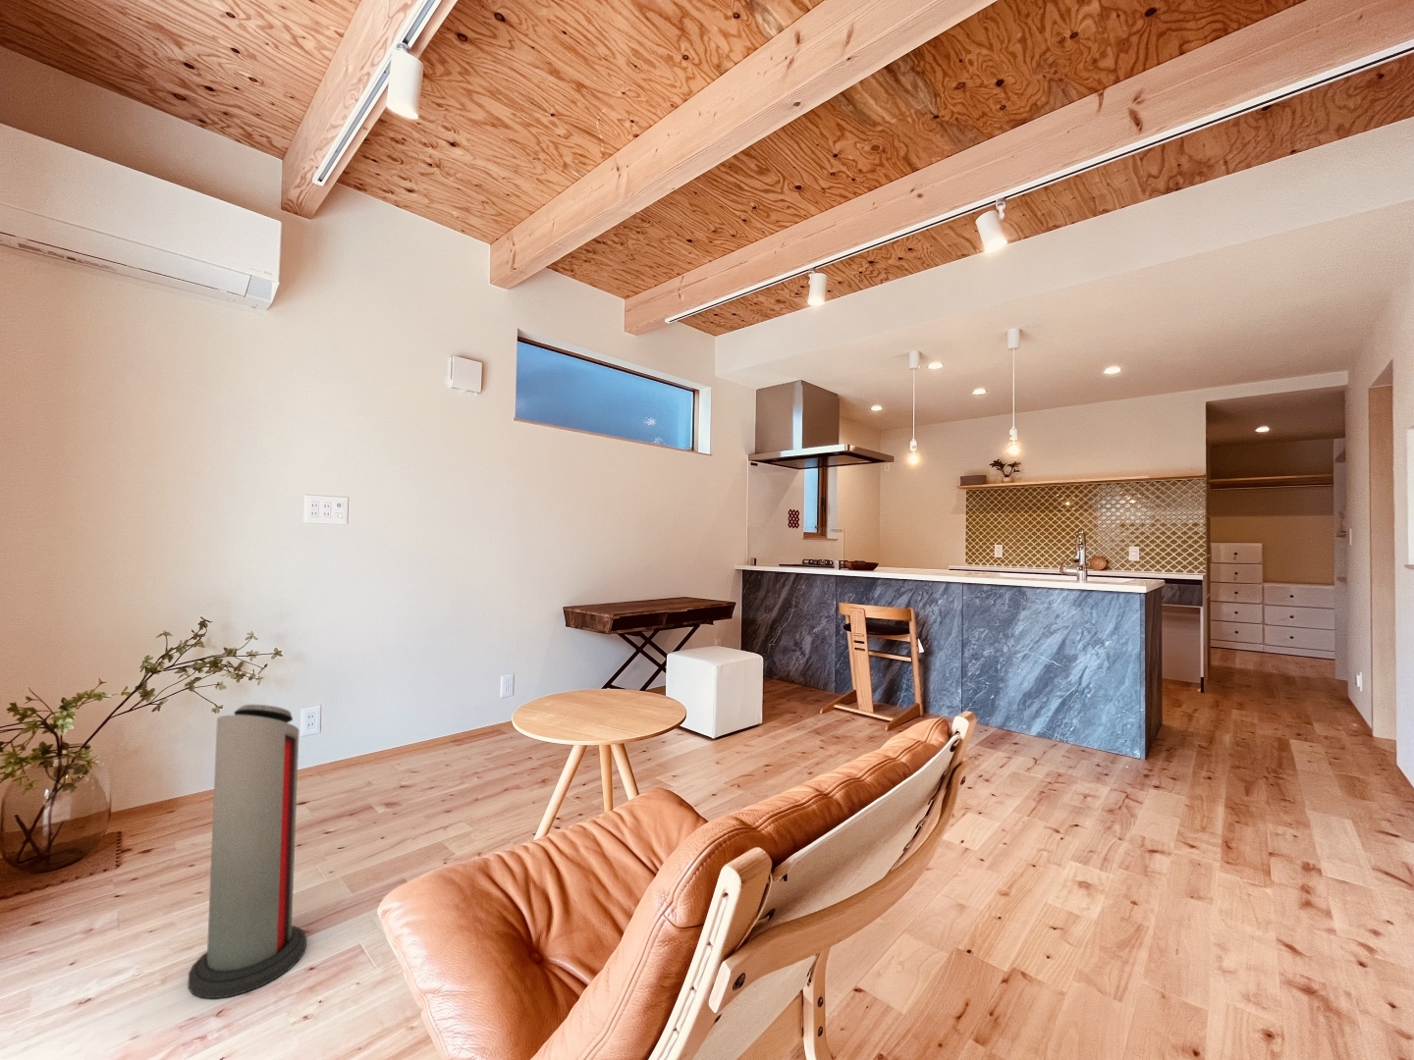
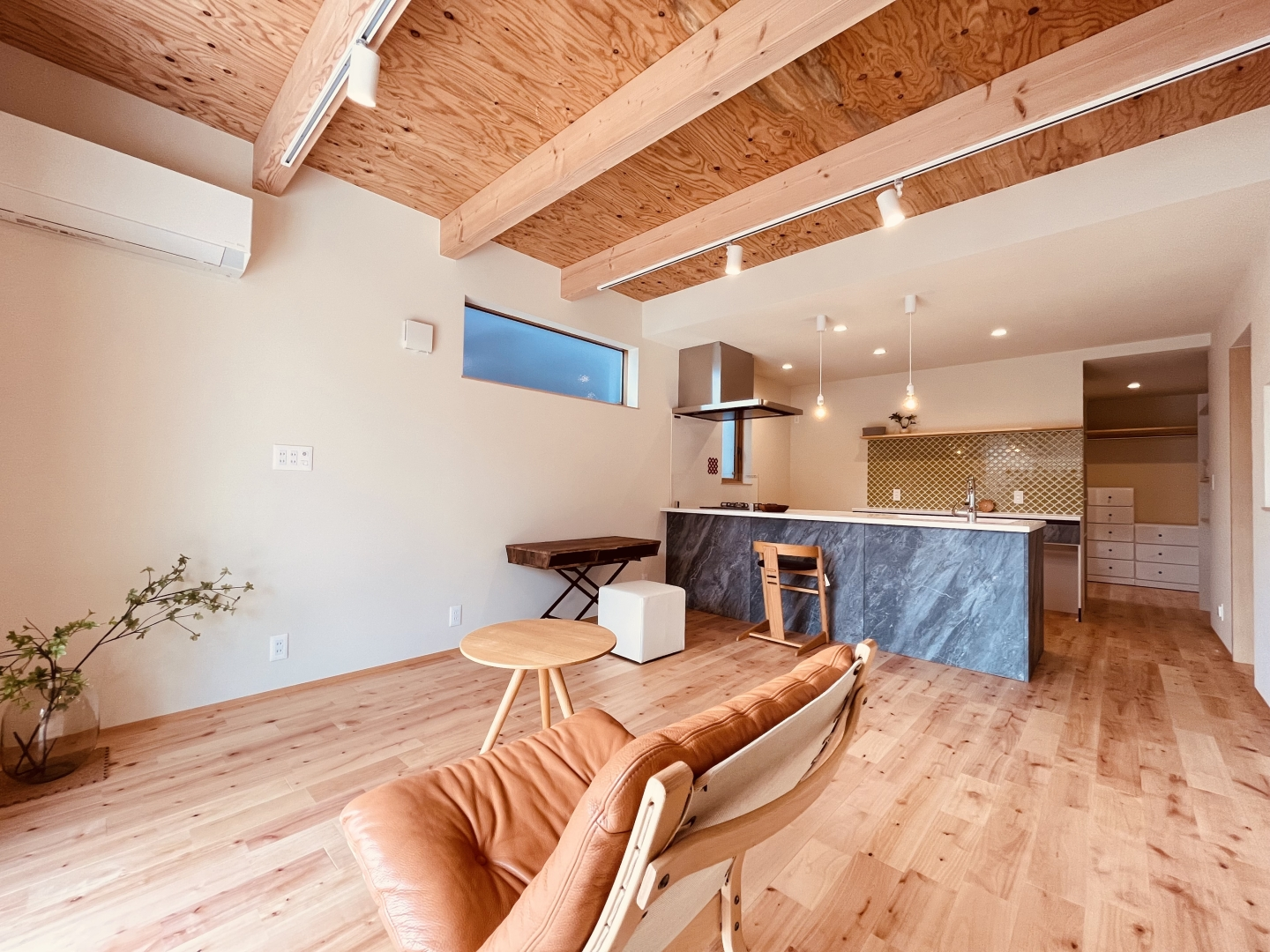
- air purifier [187,704,307,999]
